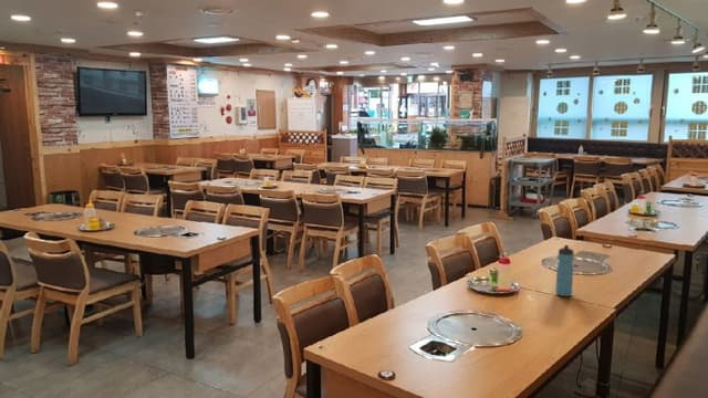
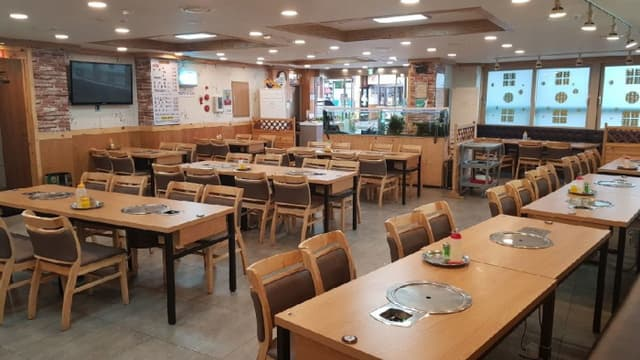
- water bottle [554,244,575,297]
